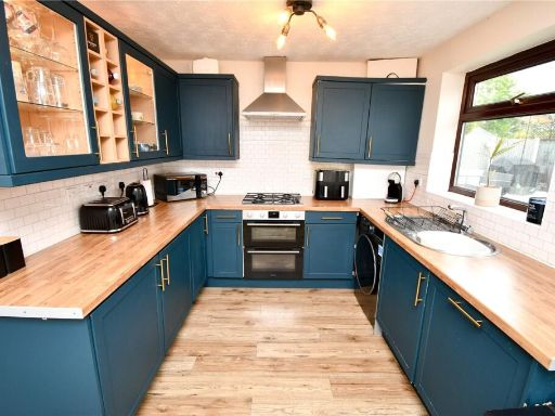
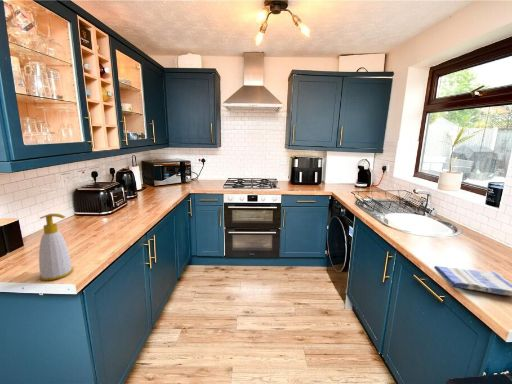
+ soap bottle [38,213,74,281]
+ dish towel [433,265,512,297]
